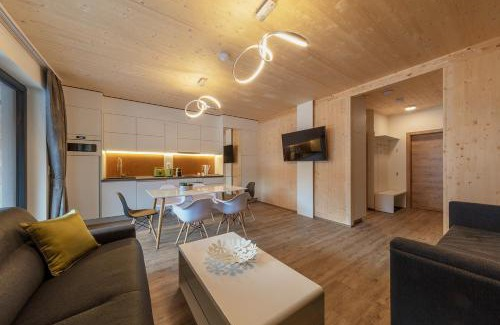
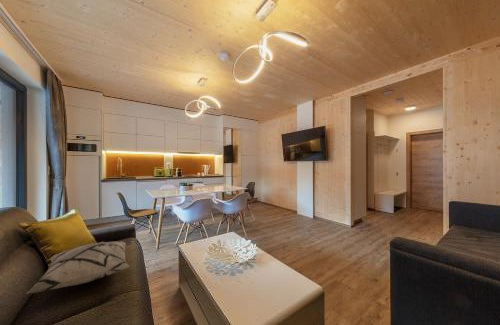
+ decorative pillow [25,240,130,295]
